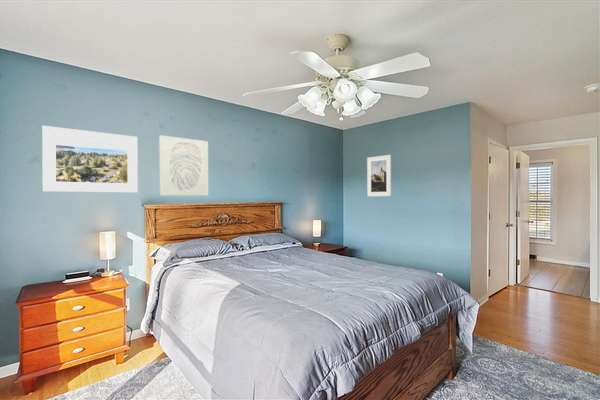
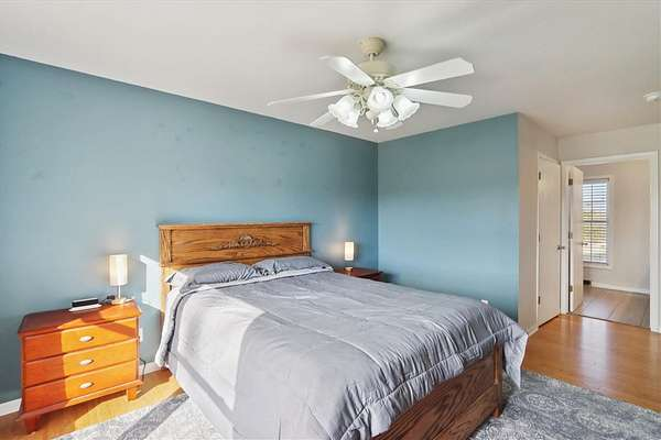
- wall art [158,134,209,196]
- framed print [41,125,139,193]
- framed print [366,154,392,197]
